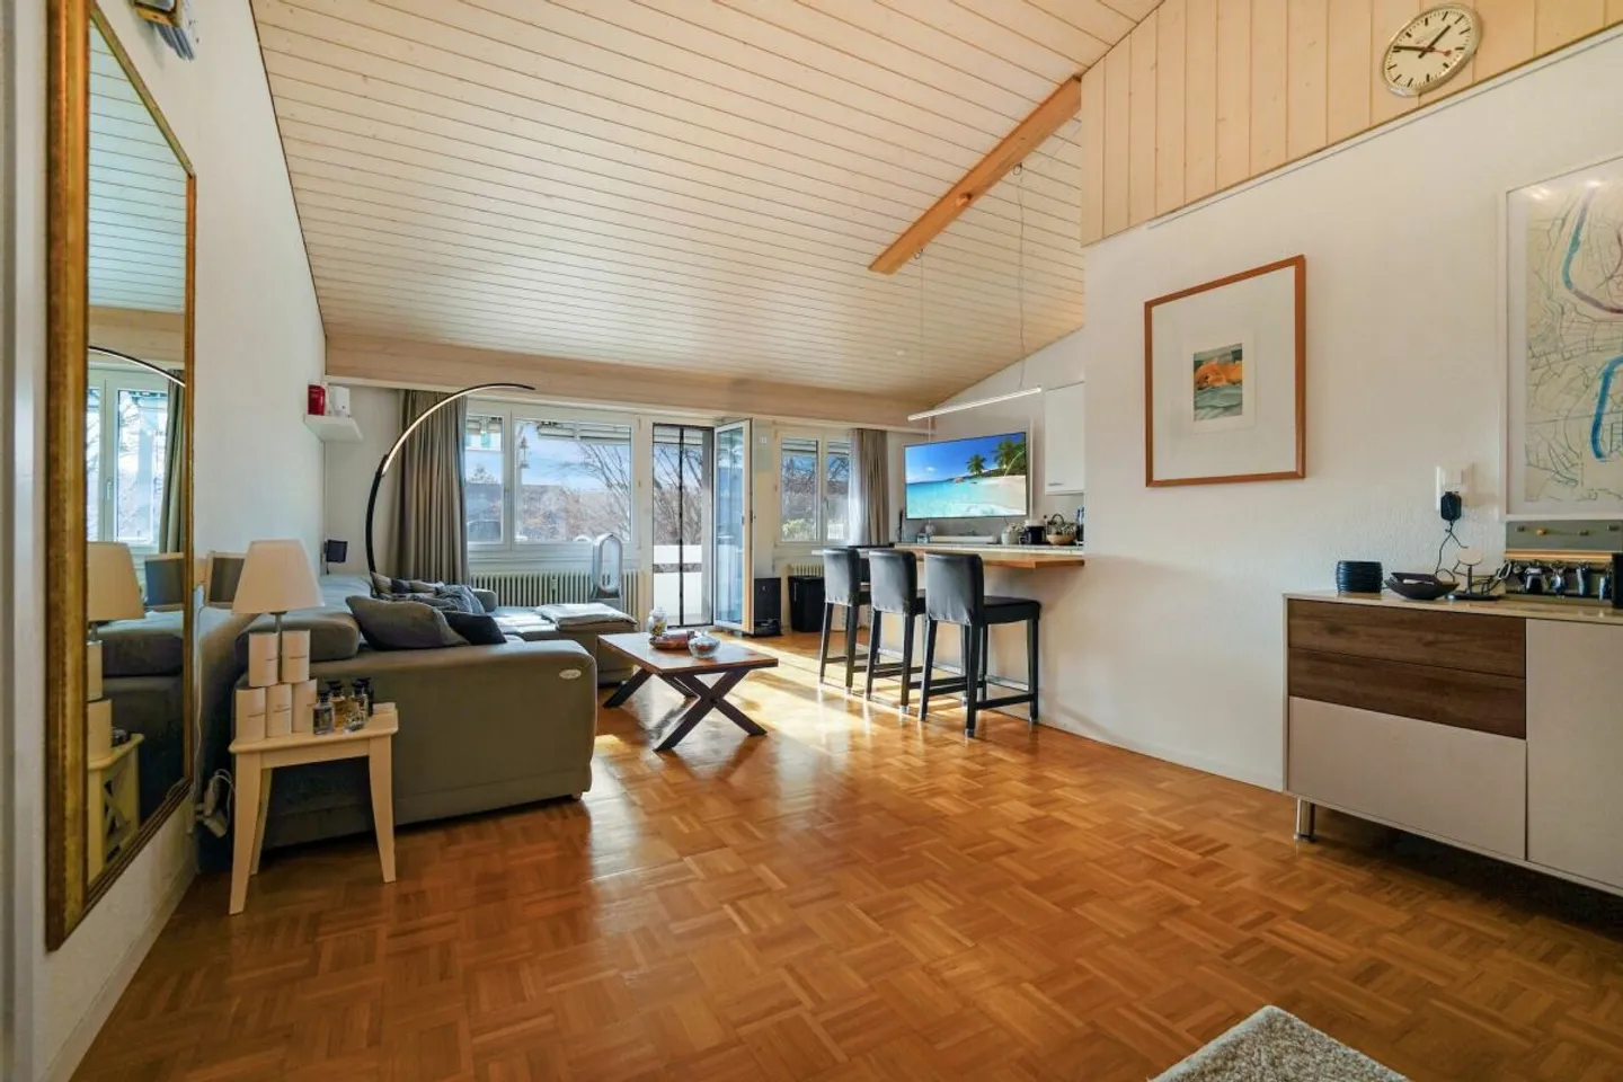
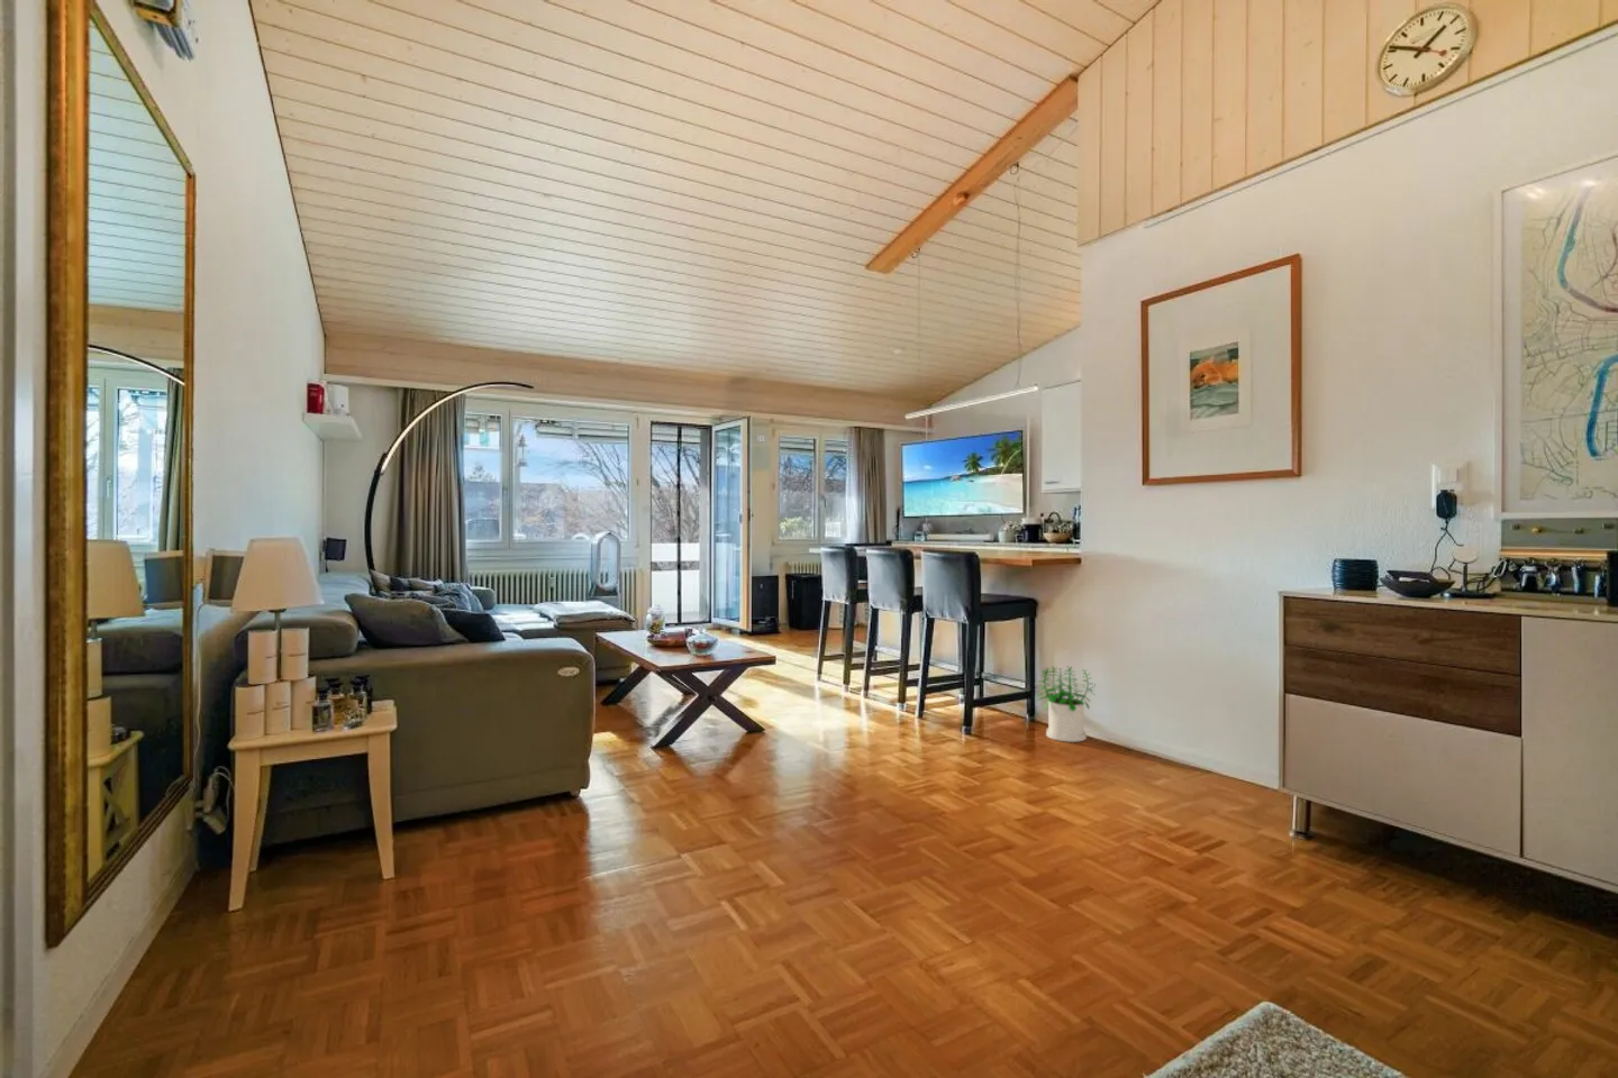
+ potted plant [1037,665,1096,744]
